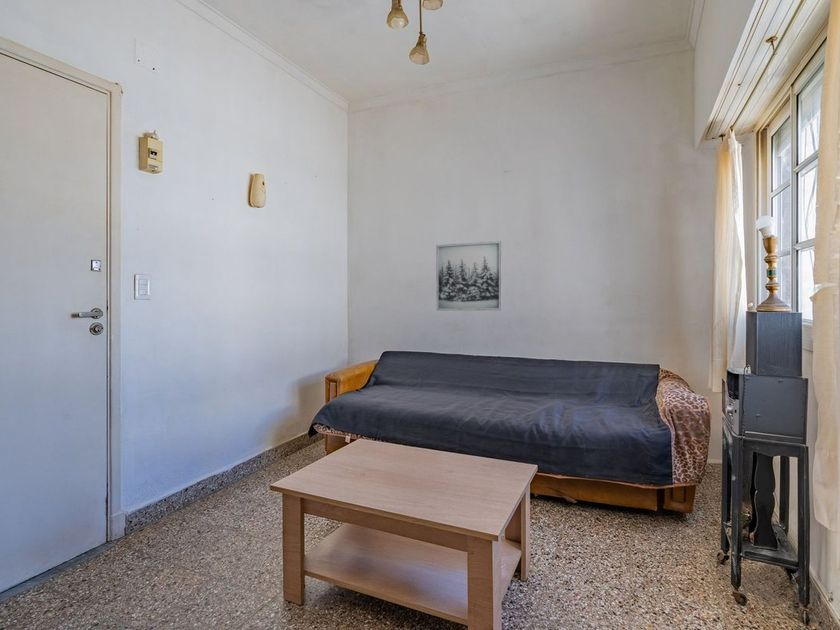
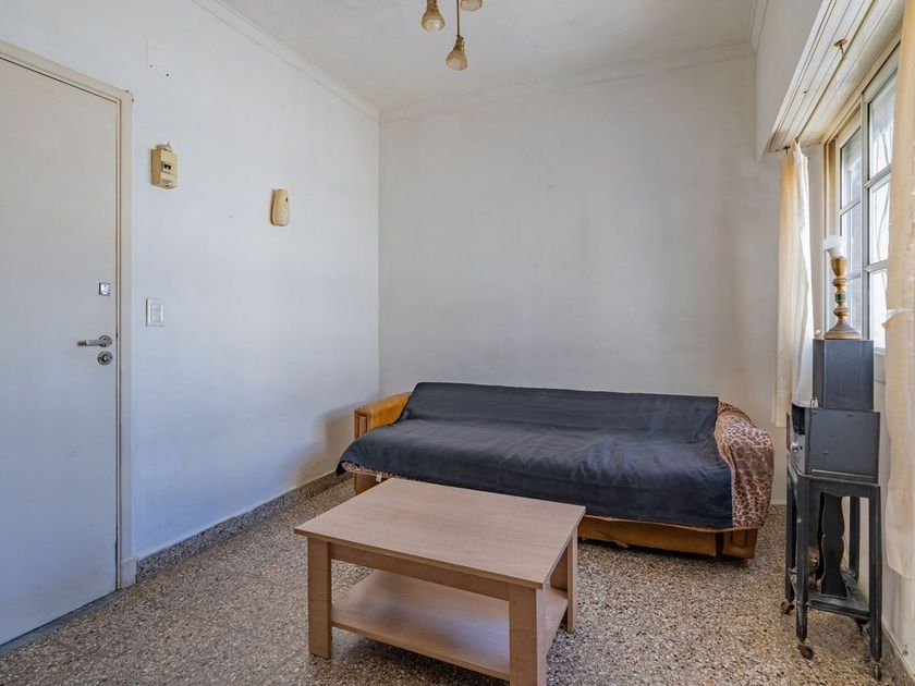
- wall art [435,240,503,311]
